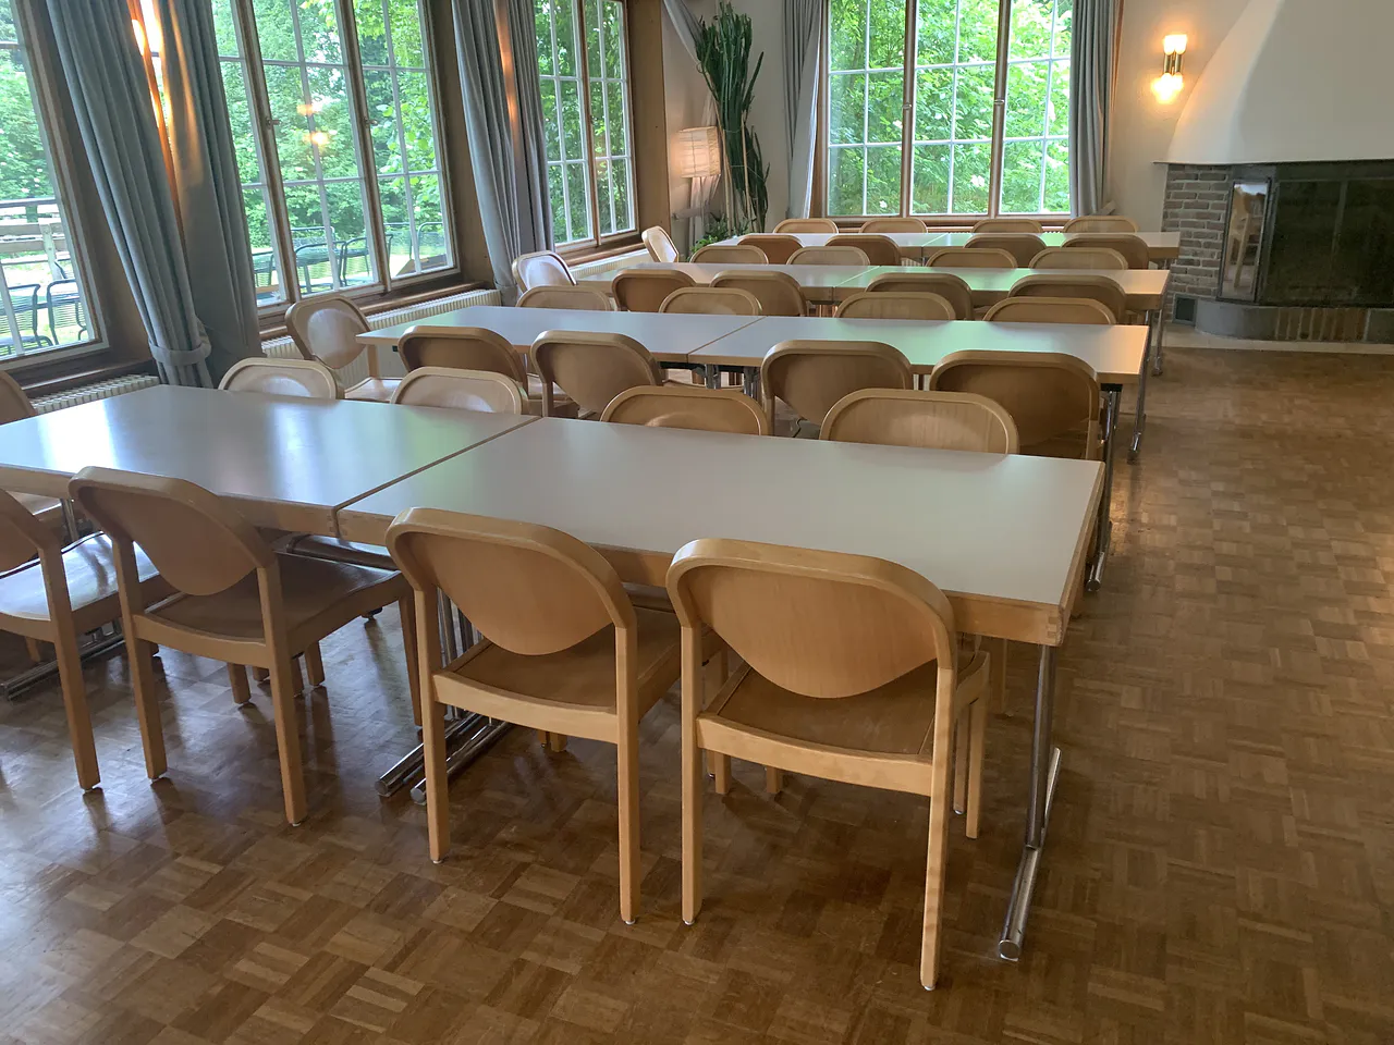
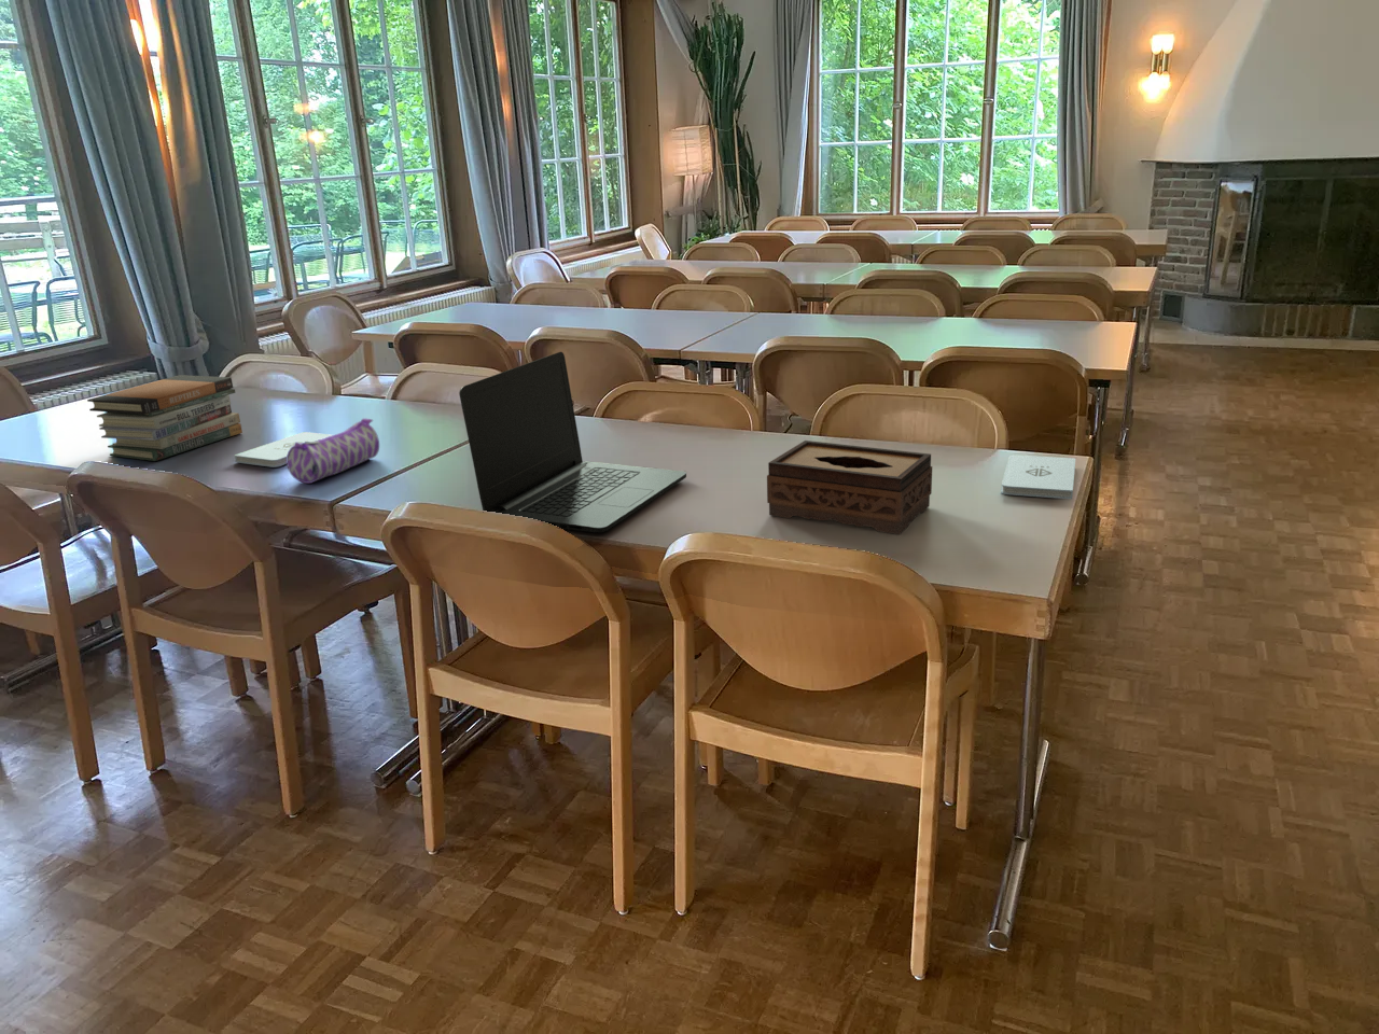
+ laptop [458,351,687,533]
+ tissue box [766,440,933,535]
+ book stack [86,374,243,462]
+ pencil case [286,417,380,484]
+ notepad [1000,453,1076,500]
+ notepad [233,431,333,468]
